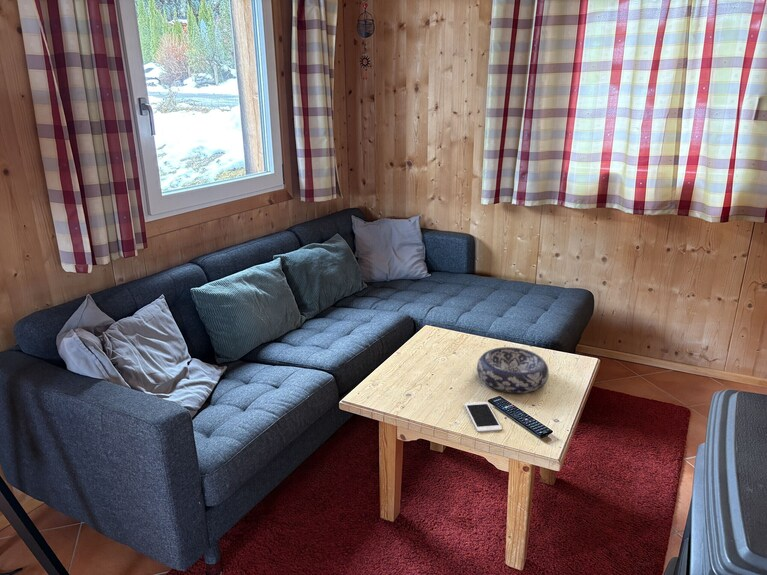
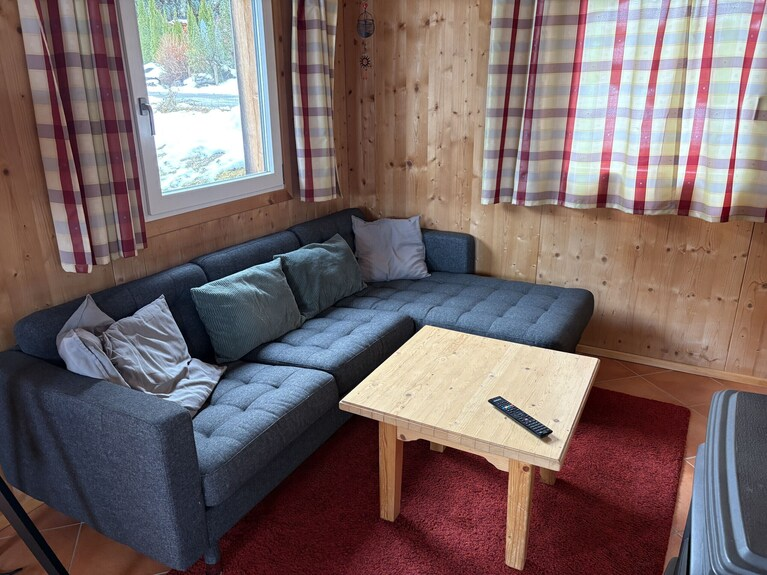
- decorative bowl [476,346,550,394]
- cell phone [463,401,503,433]
